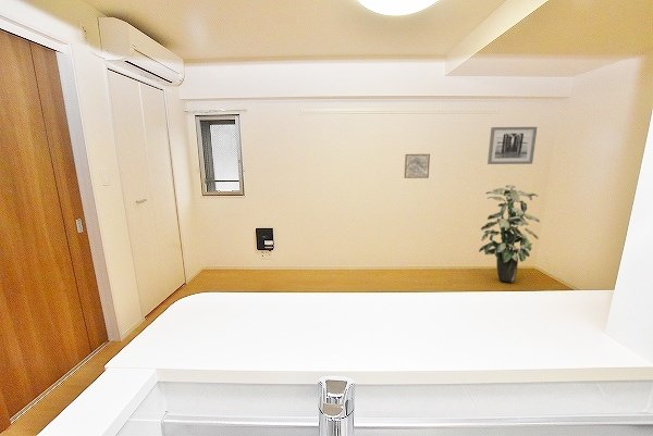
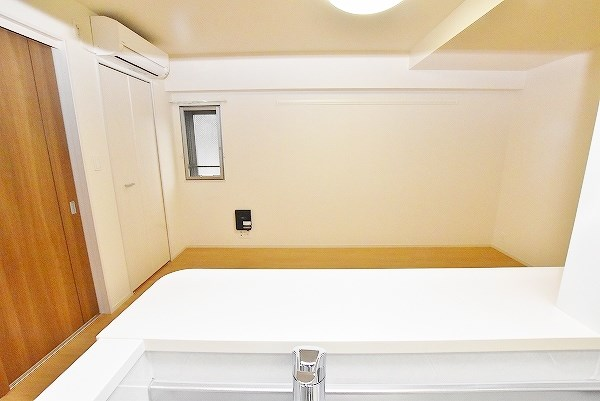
- wall art [403,153,431,179]
- indoor plant [478,184,541,284]
- wall art [486,126,538,165]
